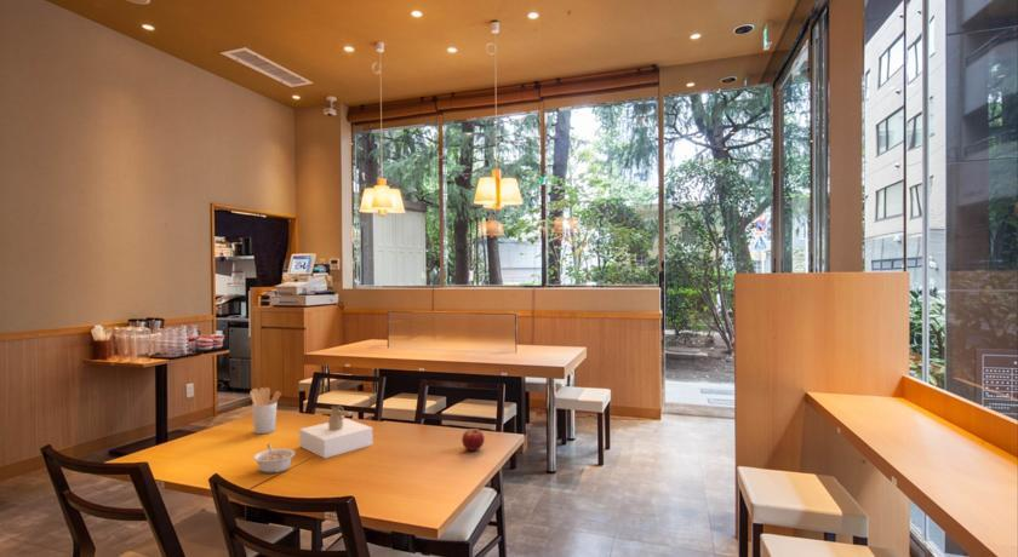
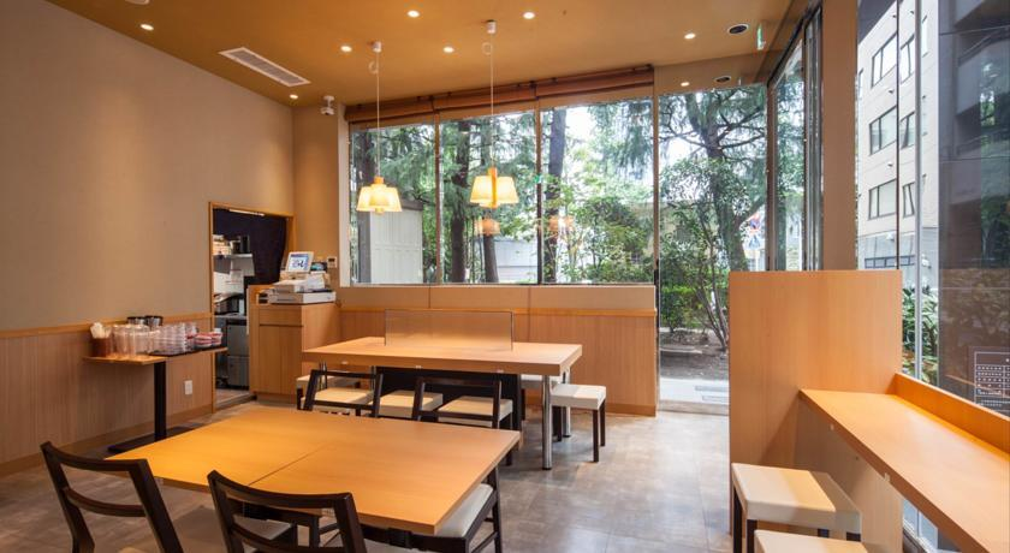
- fruit [461,427,486,452]
- vase [298,403,374,459]
- utensil holder [248,386,282,435]
- legume [252,443,296,475]
